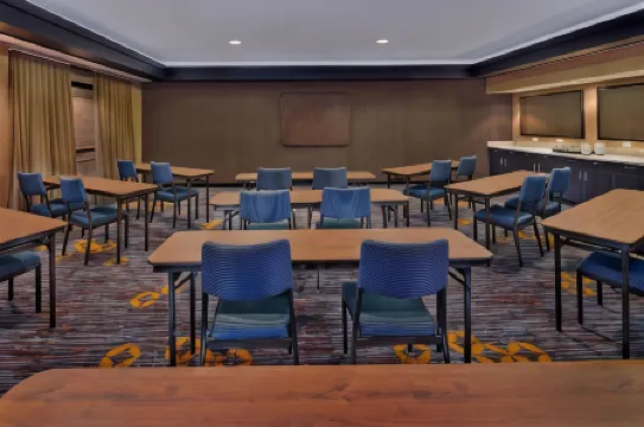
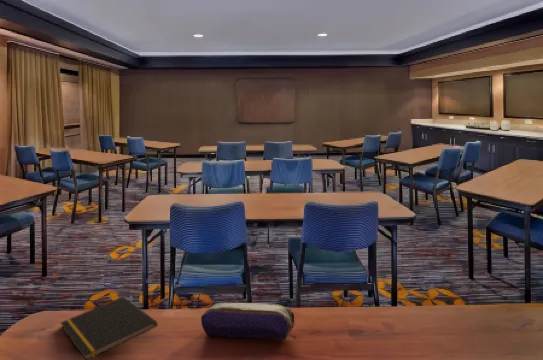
+ pencil case [200,302,295,341]
+ notepad [59,296,159,360]
